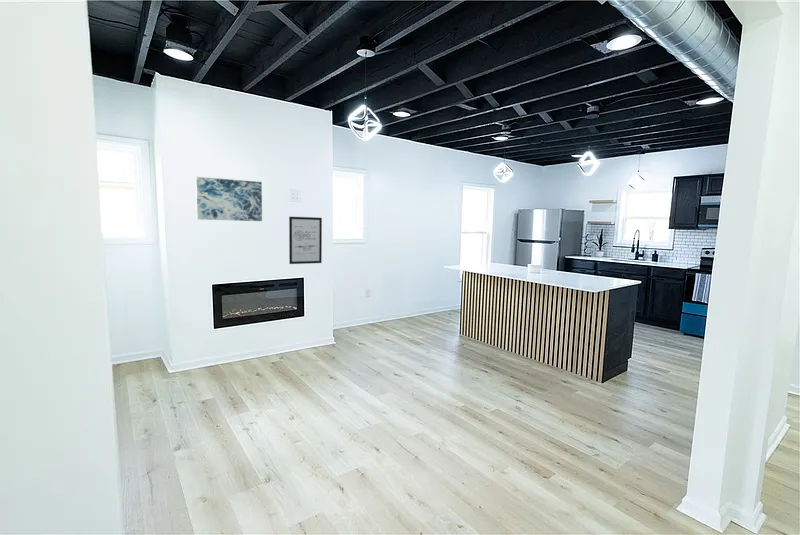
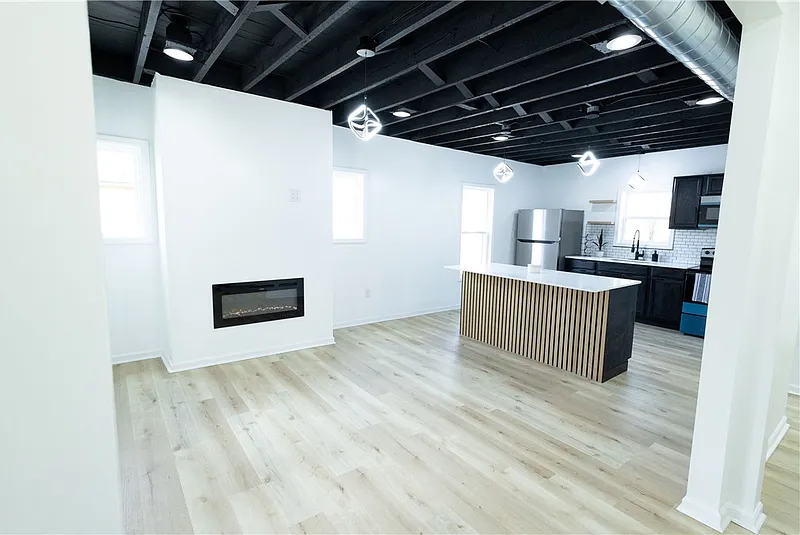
- wall art [288,216,323,265]
- wall art [195,176,263,222]
